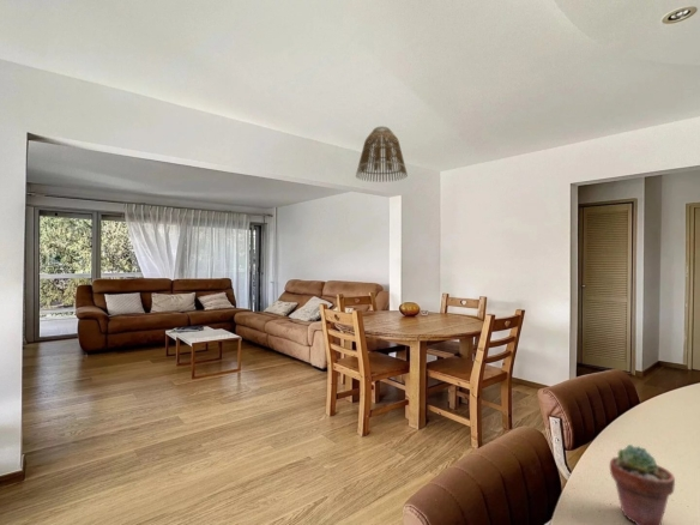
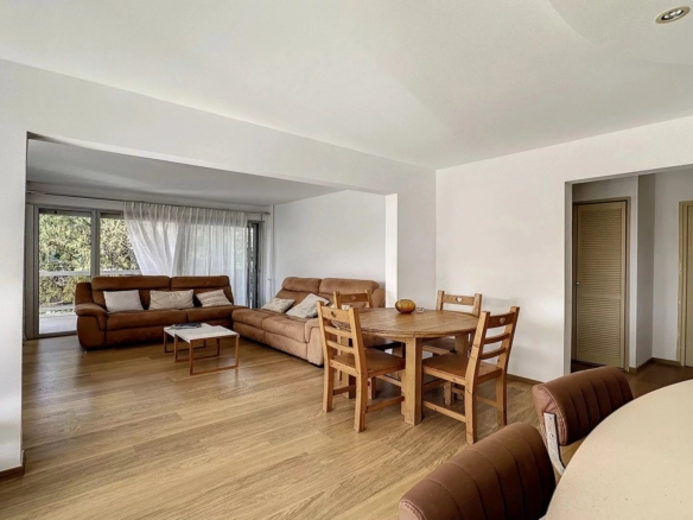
- potted succulent [609,443,676,525]
- lamp shade [355,125,409,183]
